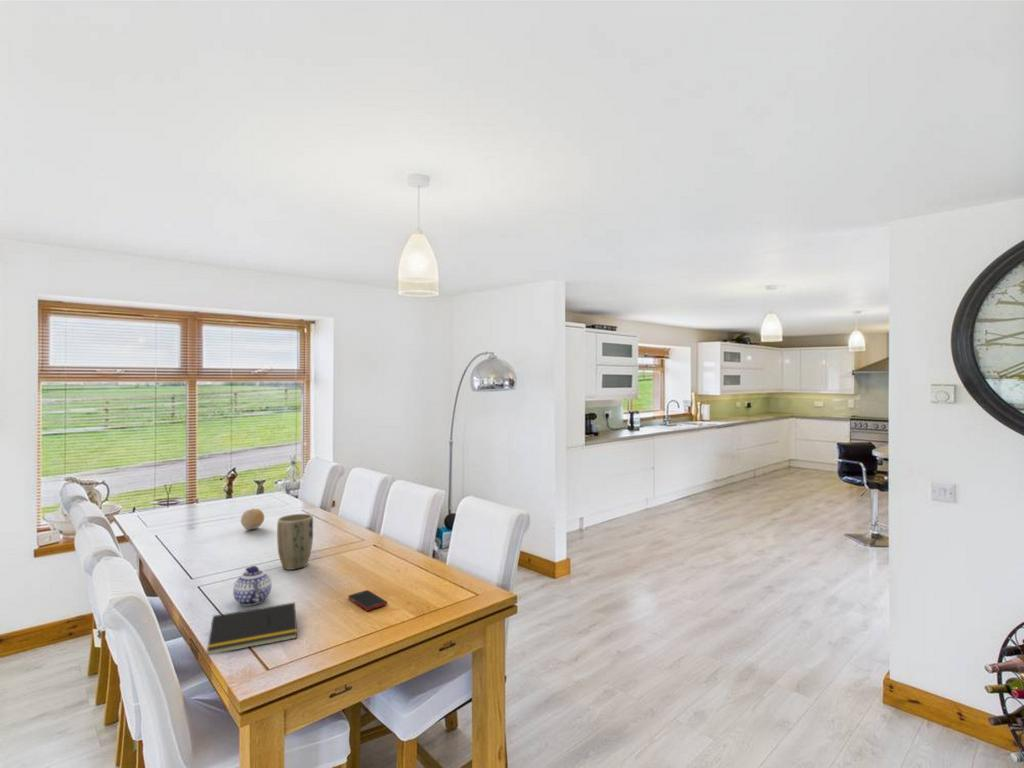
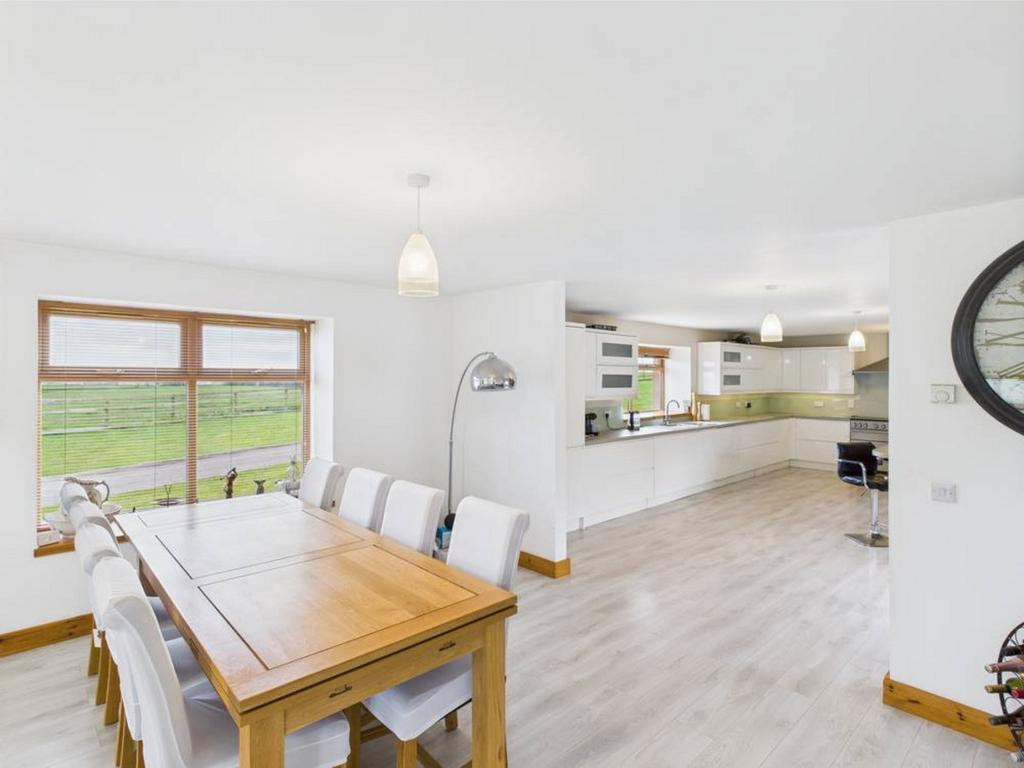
- cell phone [347,589,388,612]
- notepad [206,601,298,656]
- teapot [232,565,272,607]
- fruit [240,508,265,530]
- plant pot [276,513,314,571]
